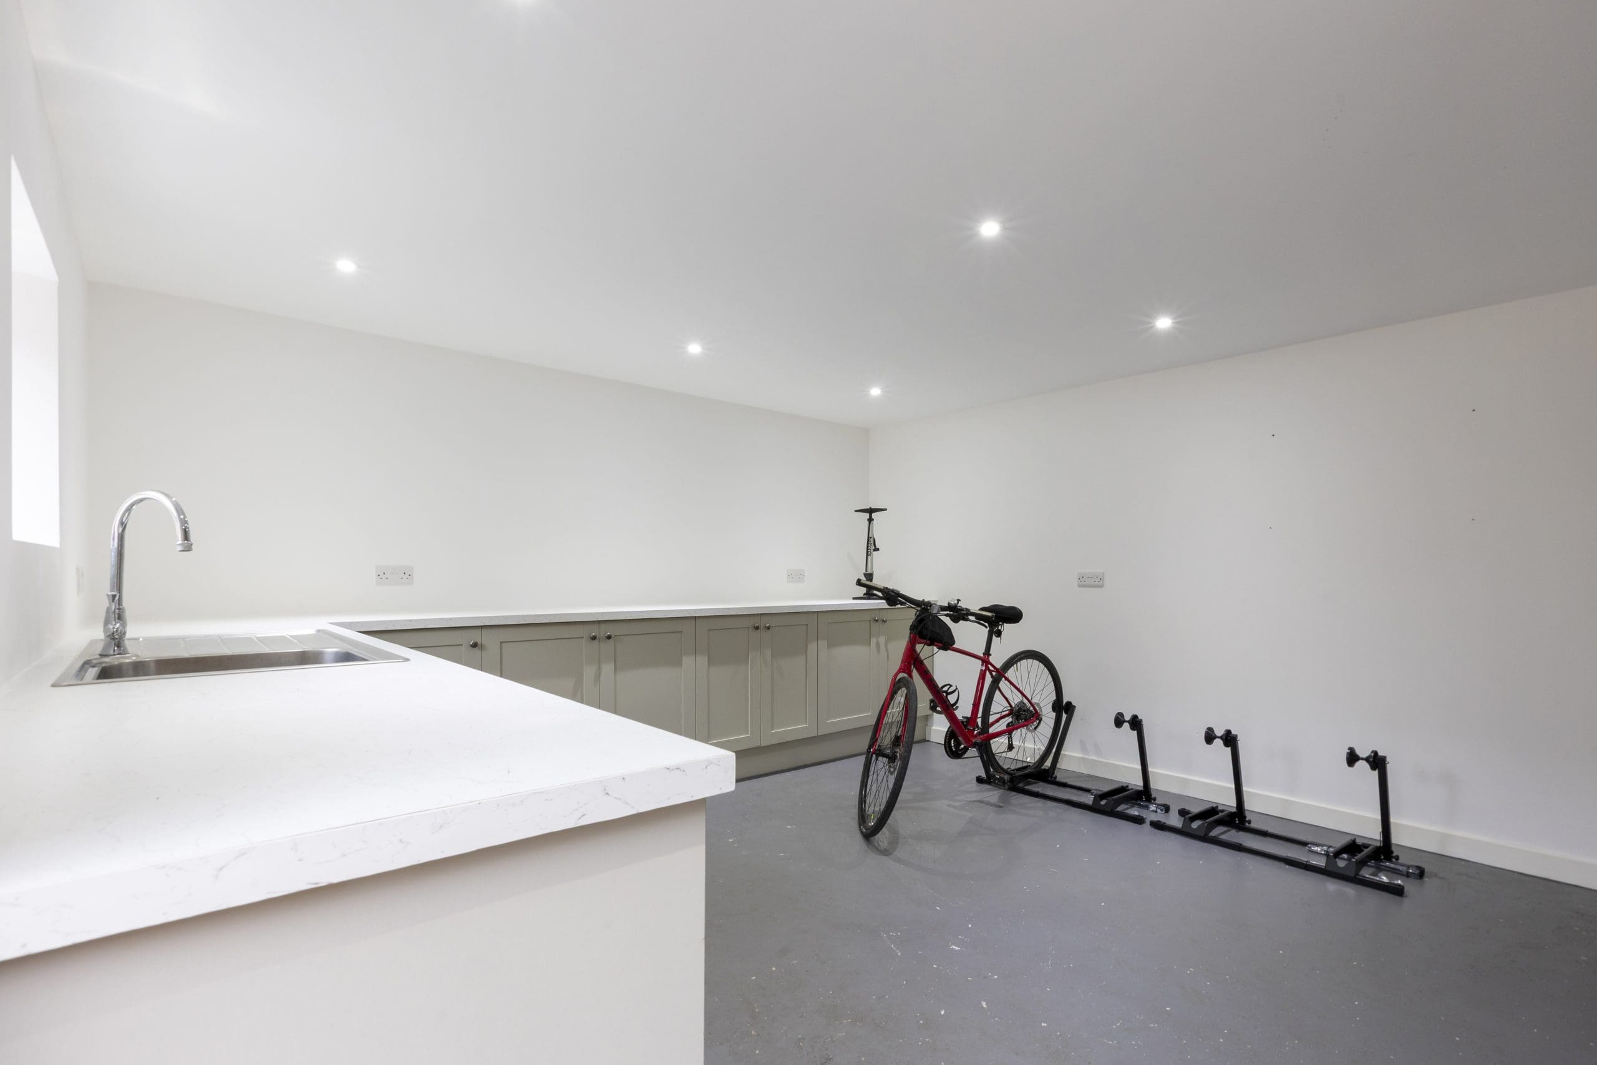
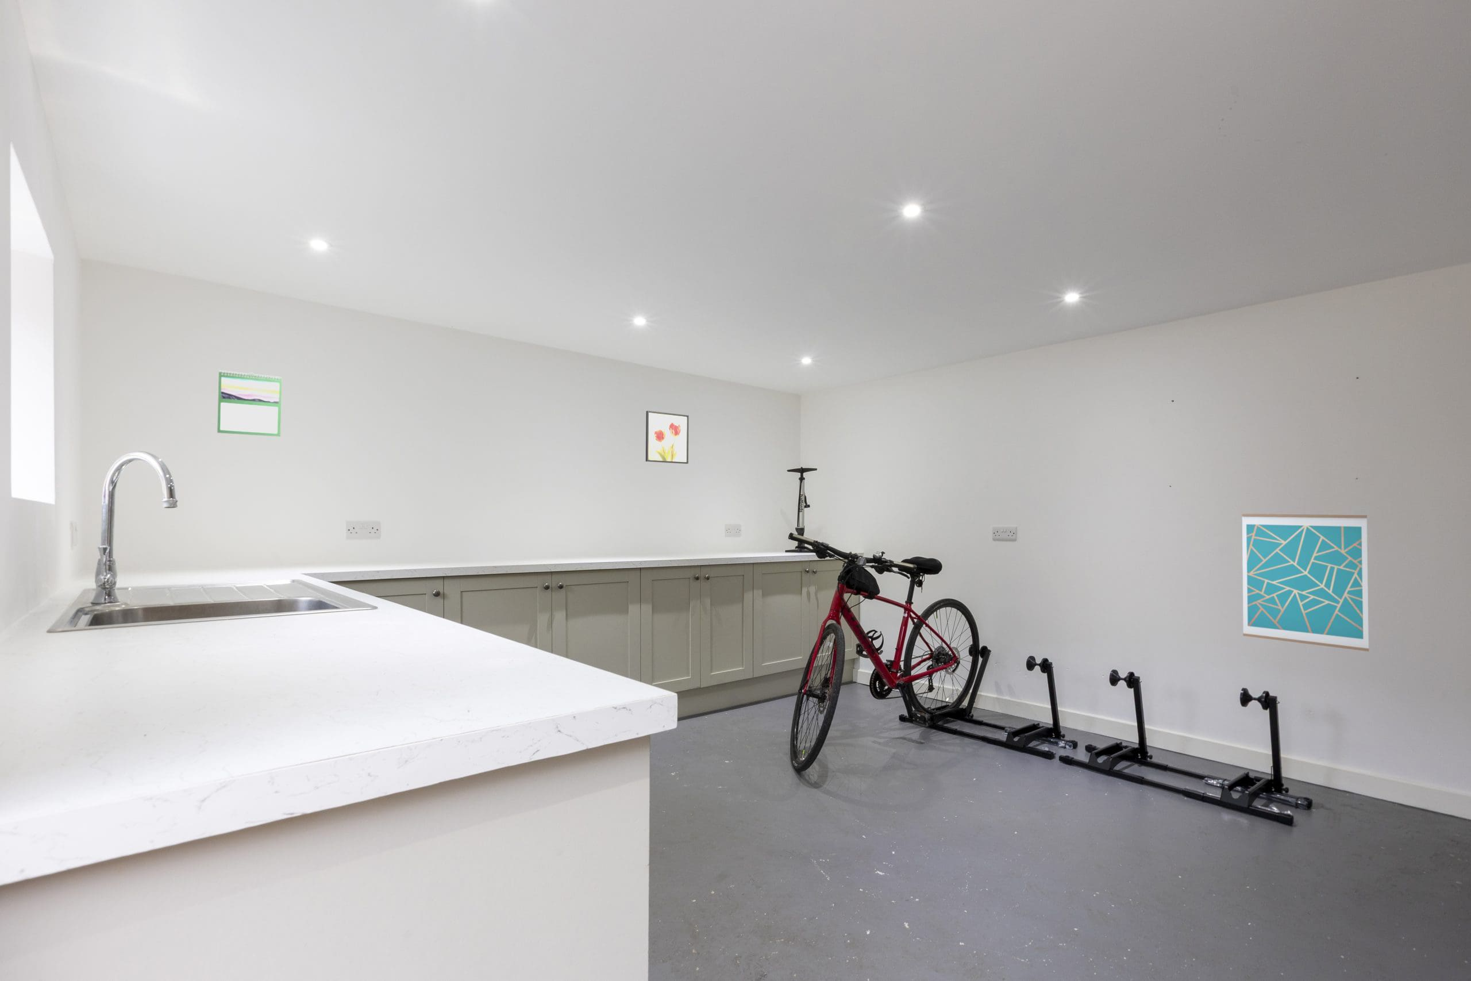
+ wall art [1241,513,1369,651]
+ calendar [217,370,282,437]
+ wall art [646,411,690,464]
